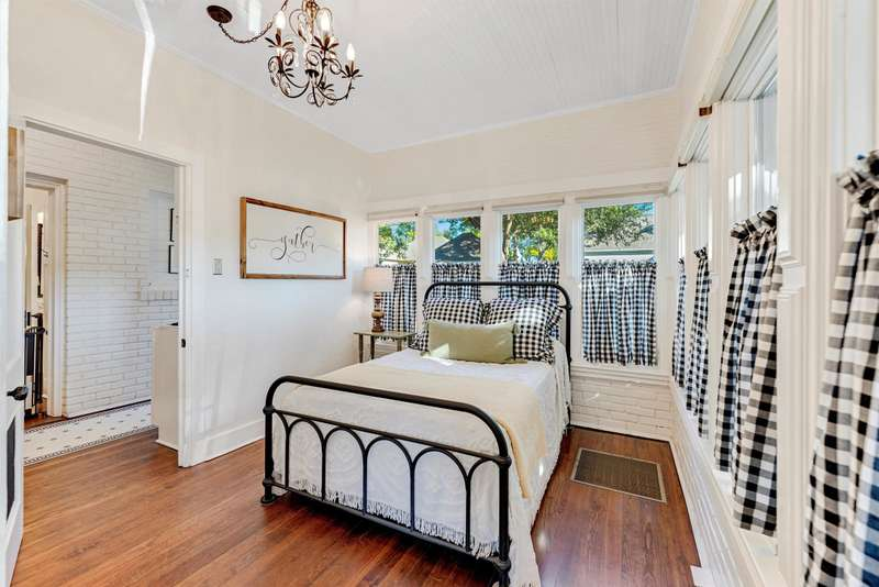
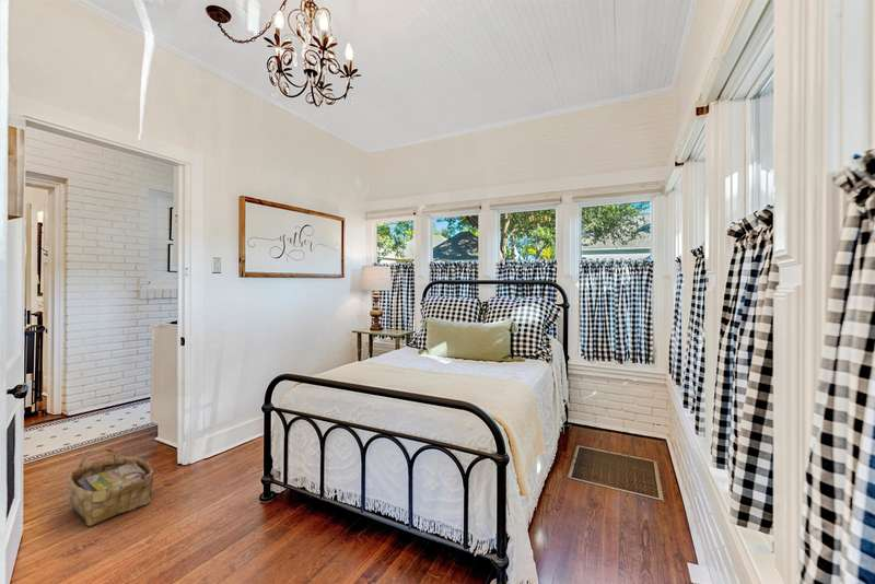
+ woven basket [67,446,154,527]
